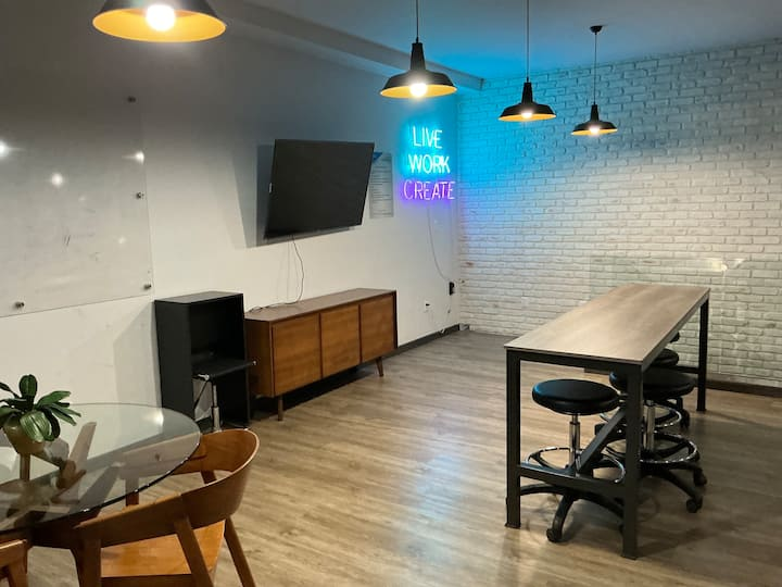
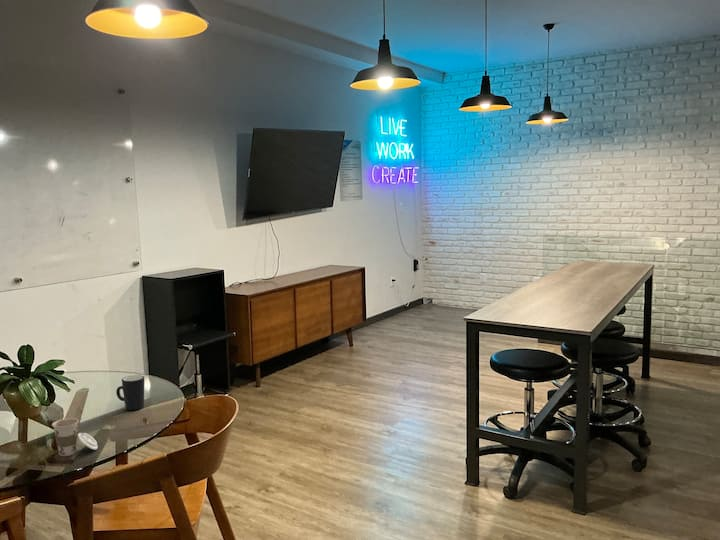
+ mug [115,374,145,411]
+ cup [51,417,99,457]
